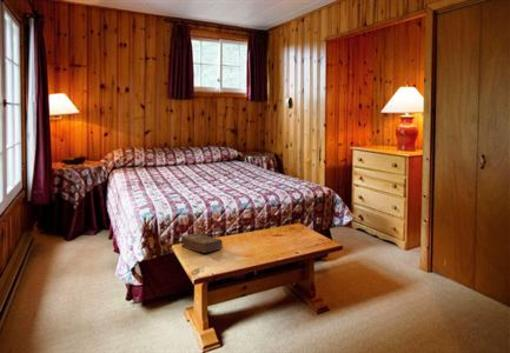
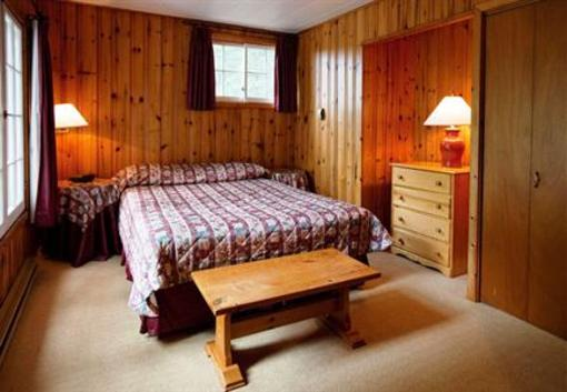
- book [181,232,223,254]
